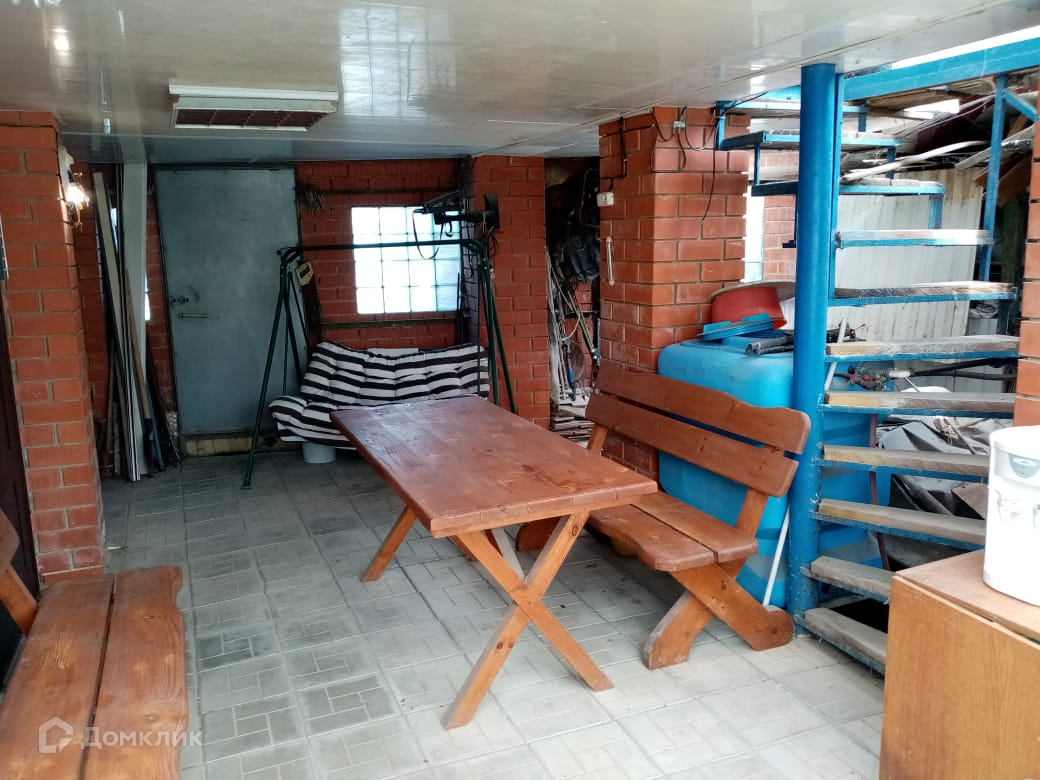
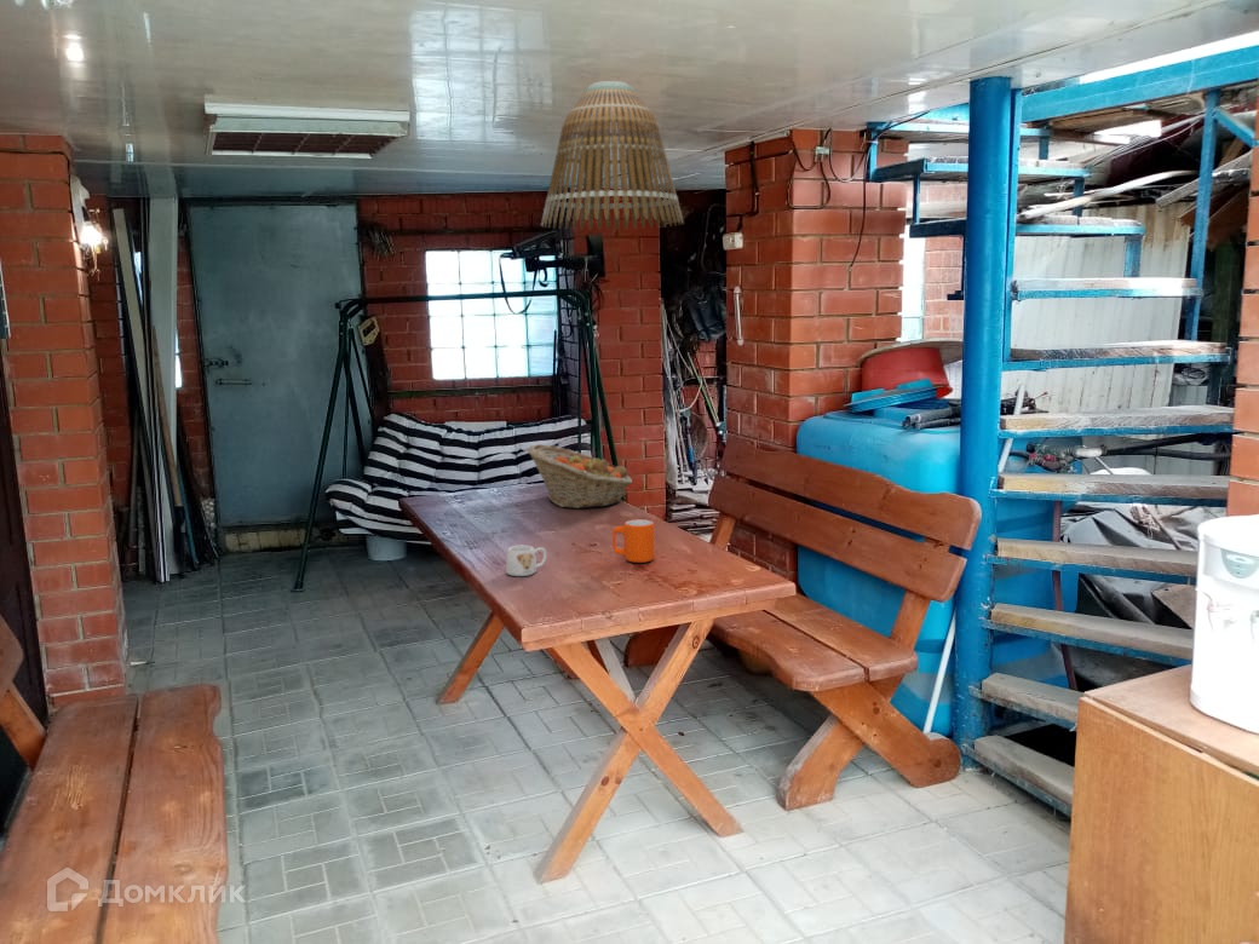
+ mug [611,518,656,564]
+ mug [505,545,548,577]
+ lamp shade [540,80,685,231]
+ fruit basket [525,443,633,510]
